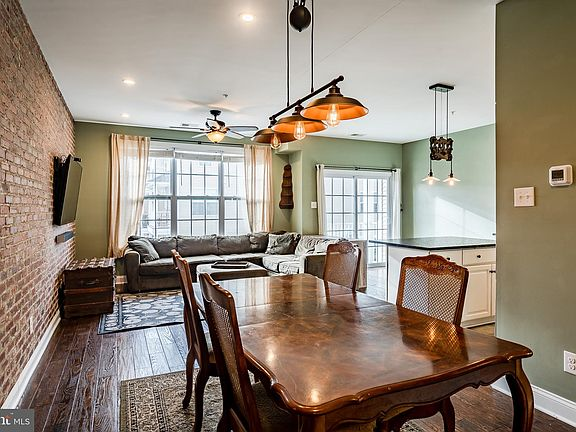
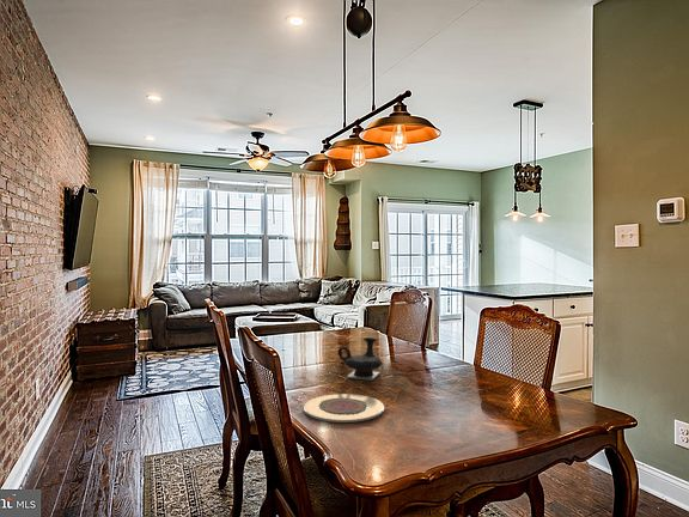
+ plate [303,393,385,424]
+ teapot [337,336,383,382]
